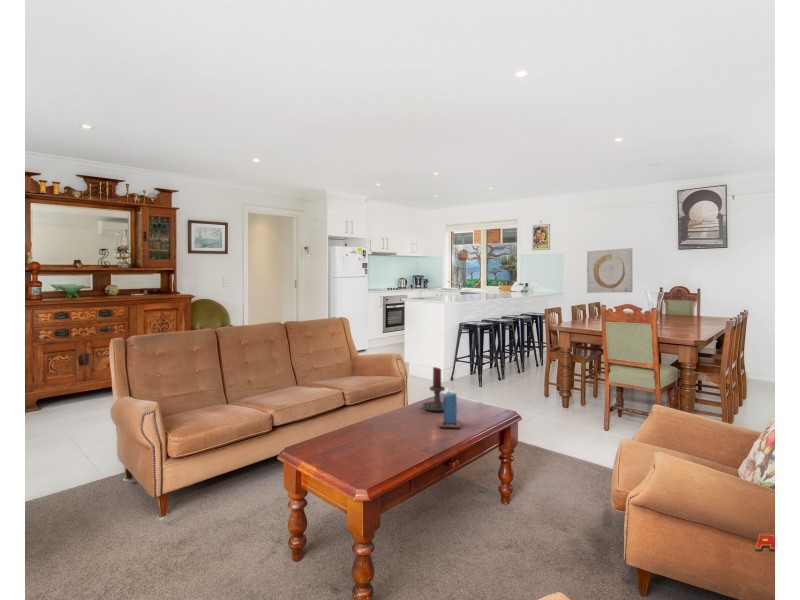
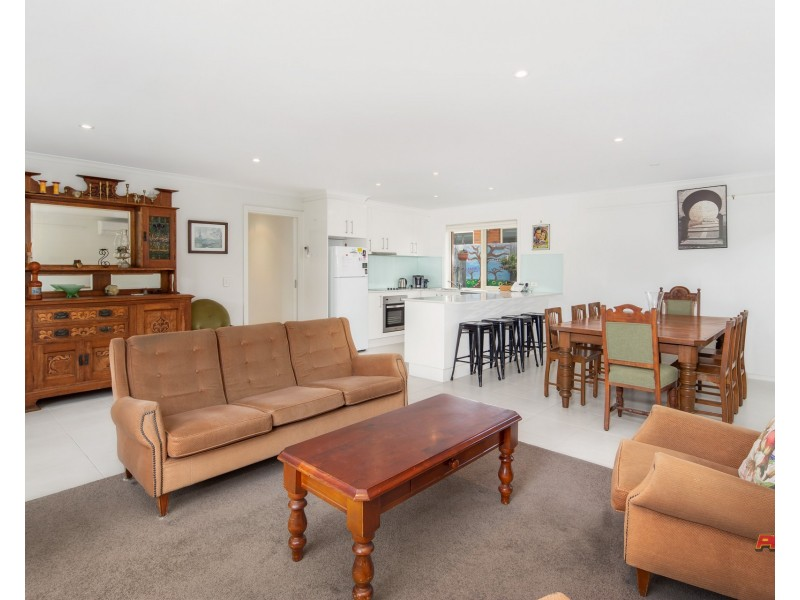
- candle holder [420,366,446,412]
- wall art [586,247,634,294]
- candle [438,386,461,429]
